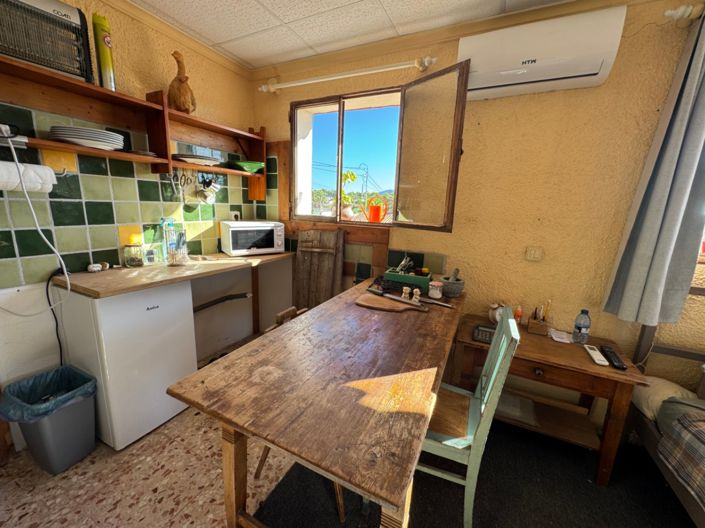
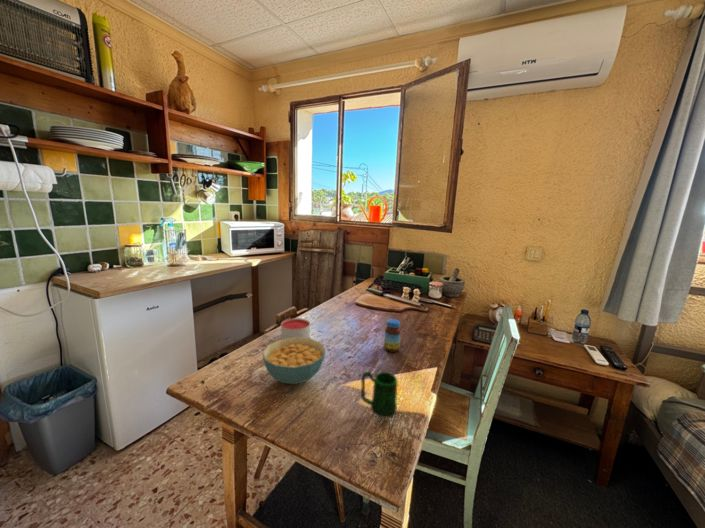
+ cereal bowl [261,337,327,385]
+ mug [360,370,398,419]
+ jar [383,318,402,353]
+ candle [280,317,311,339]
